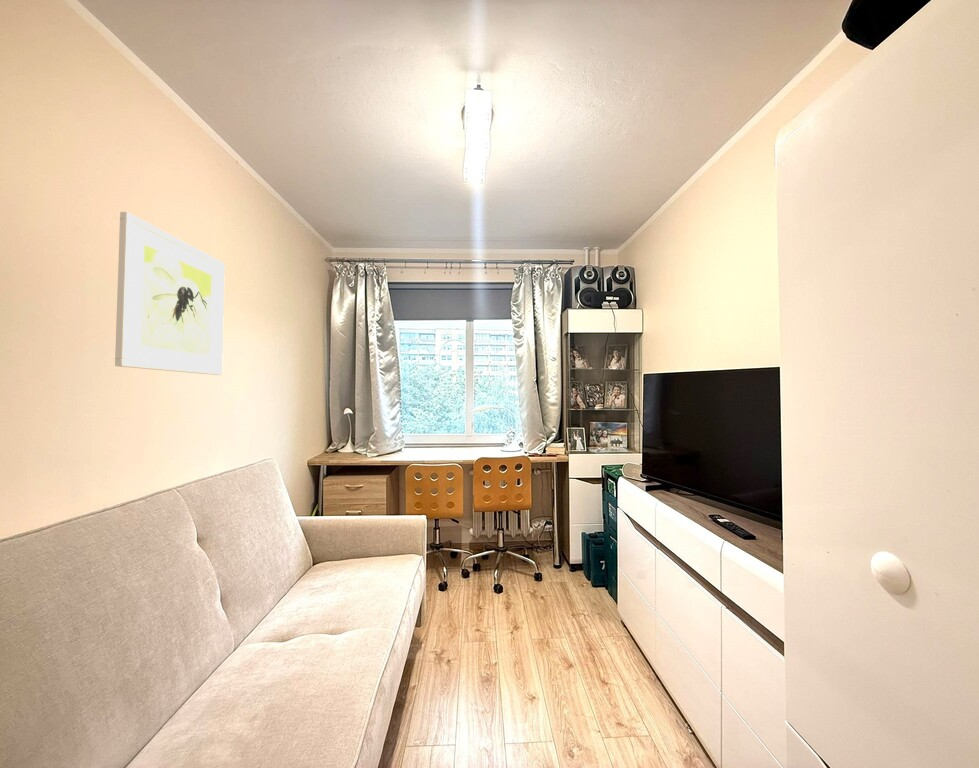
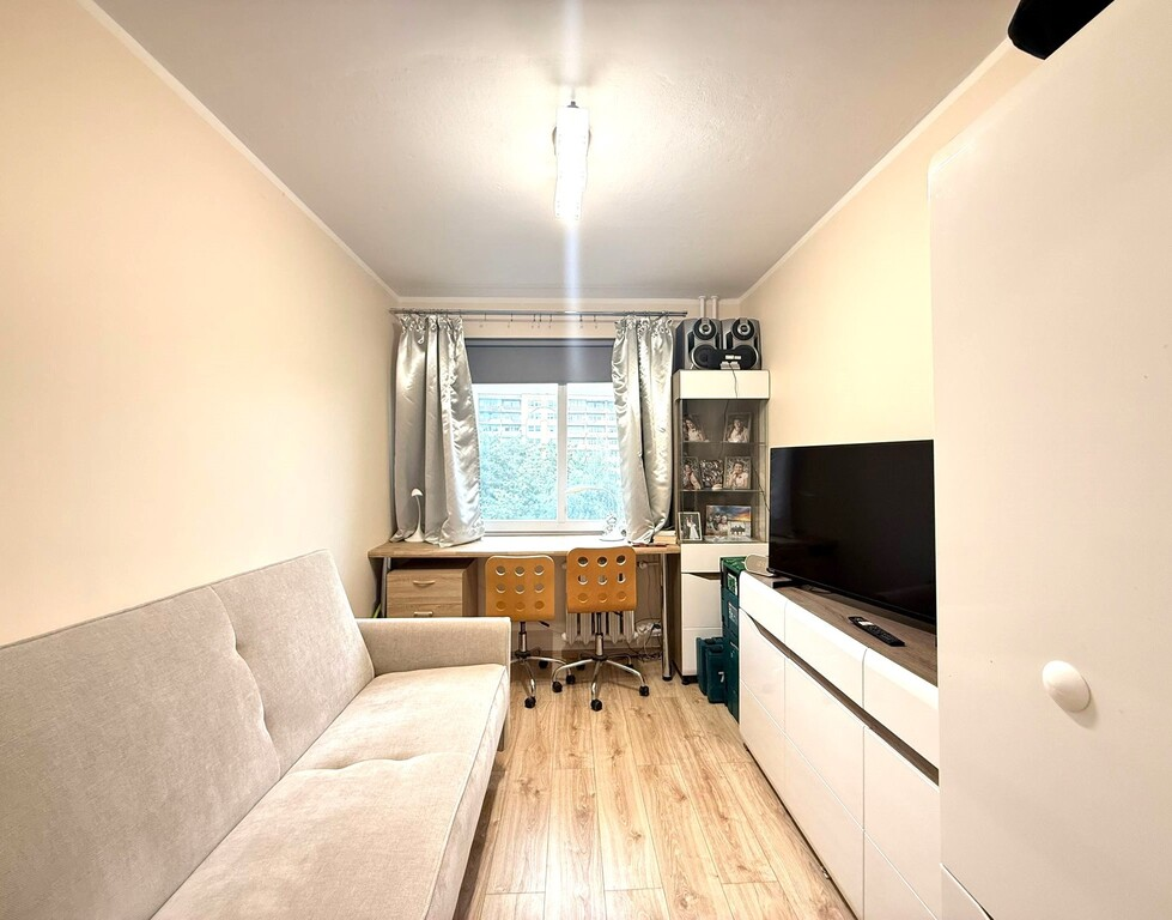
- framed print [114,211,226,376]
